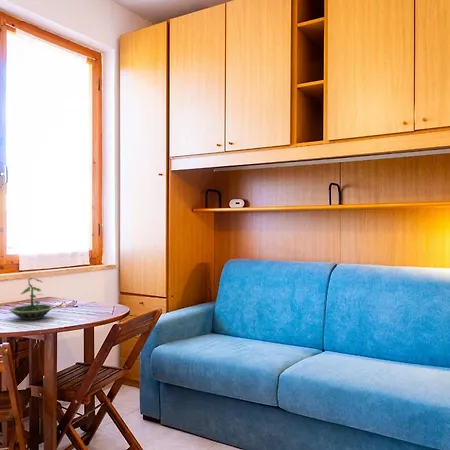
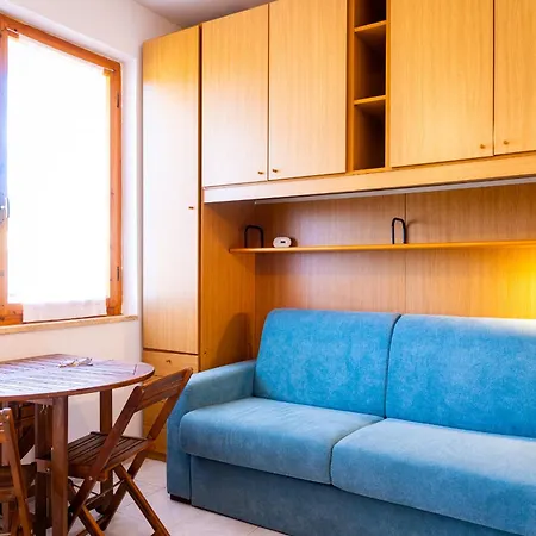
- terrarium [8,277,55,321]
